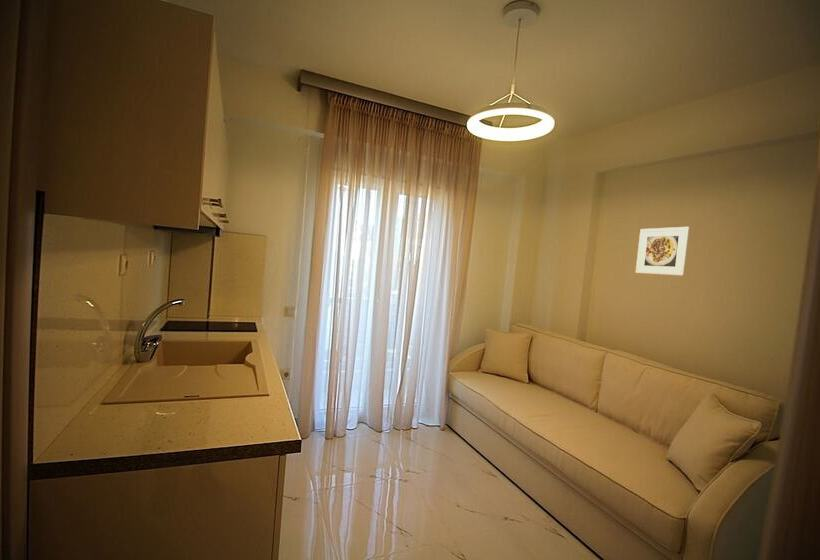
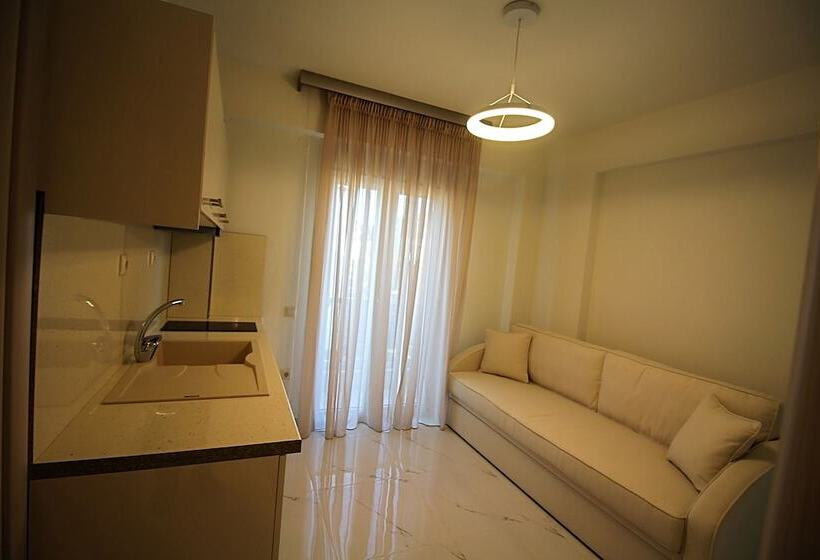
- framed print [635,226,691,277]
